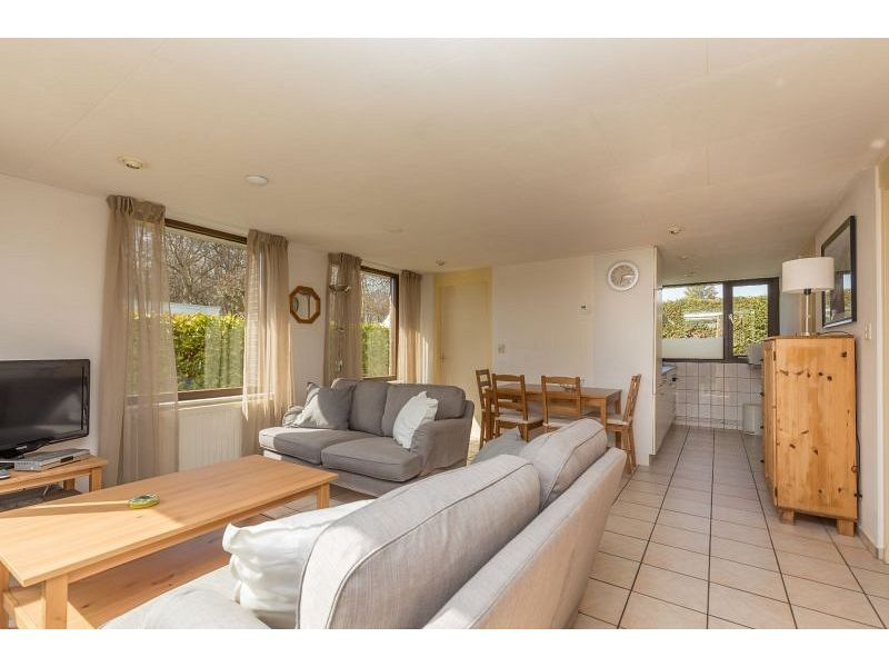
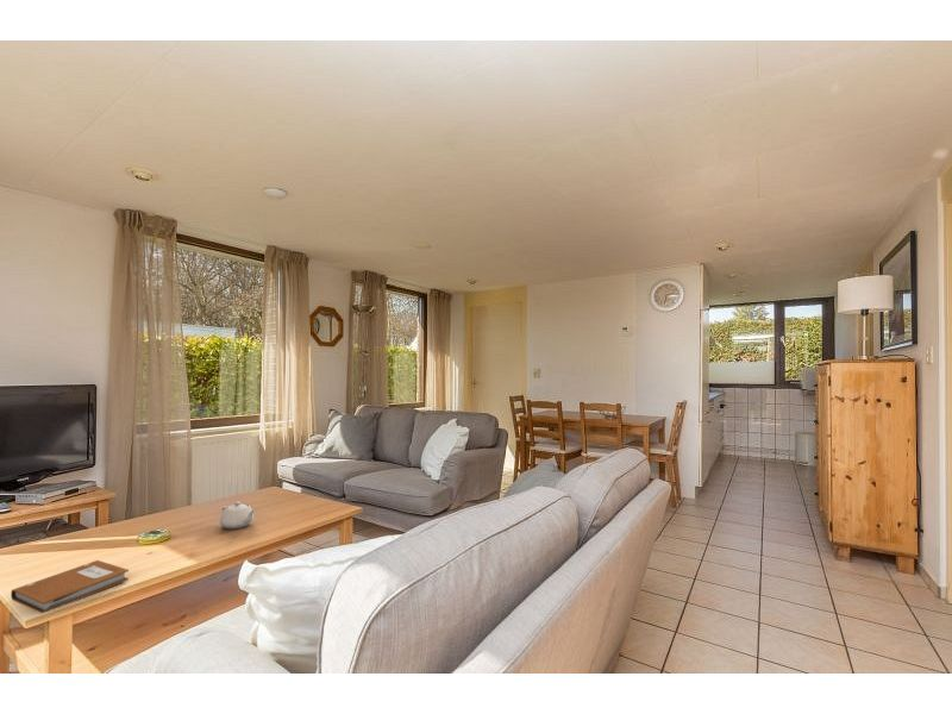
+ teapot [219,501,256,531]
+ notebook [10,559,130,614]
